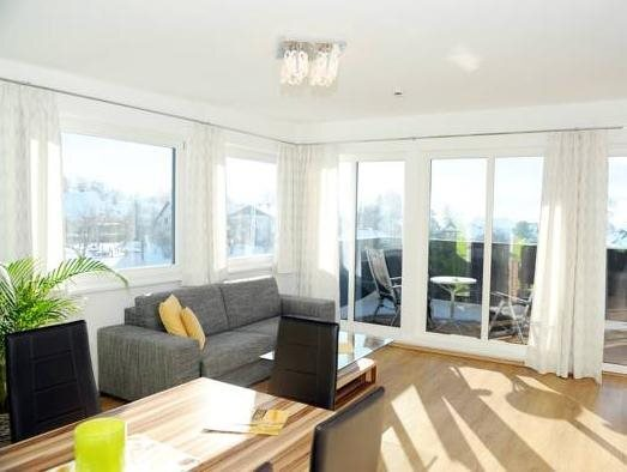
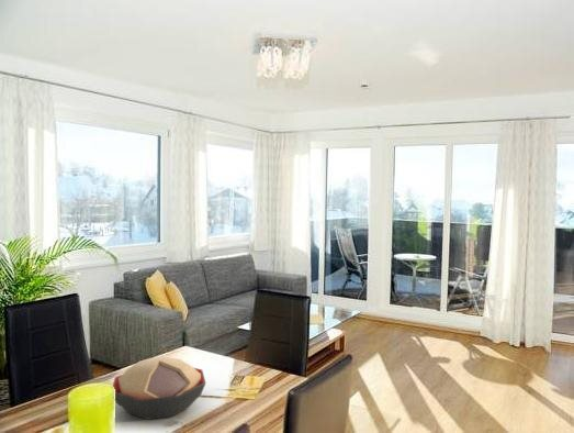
+ decorative bowl [112,356,206,421]
